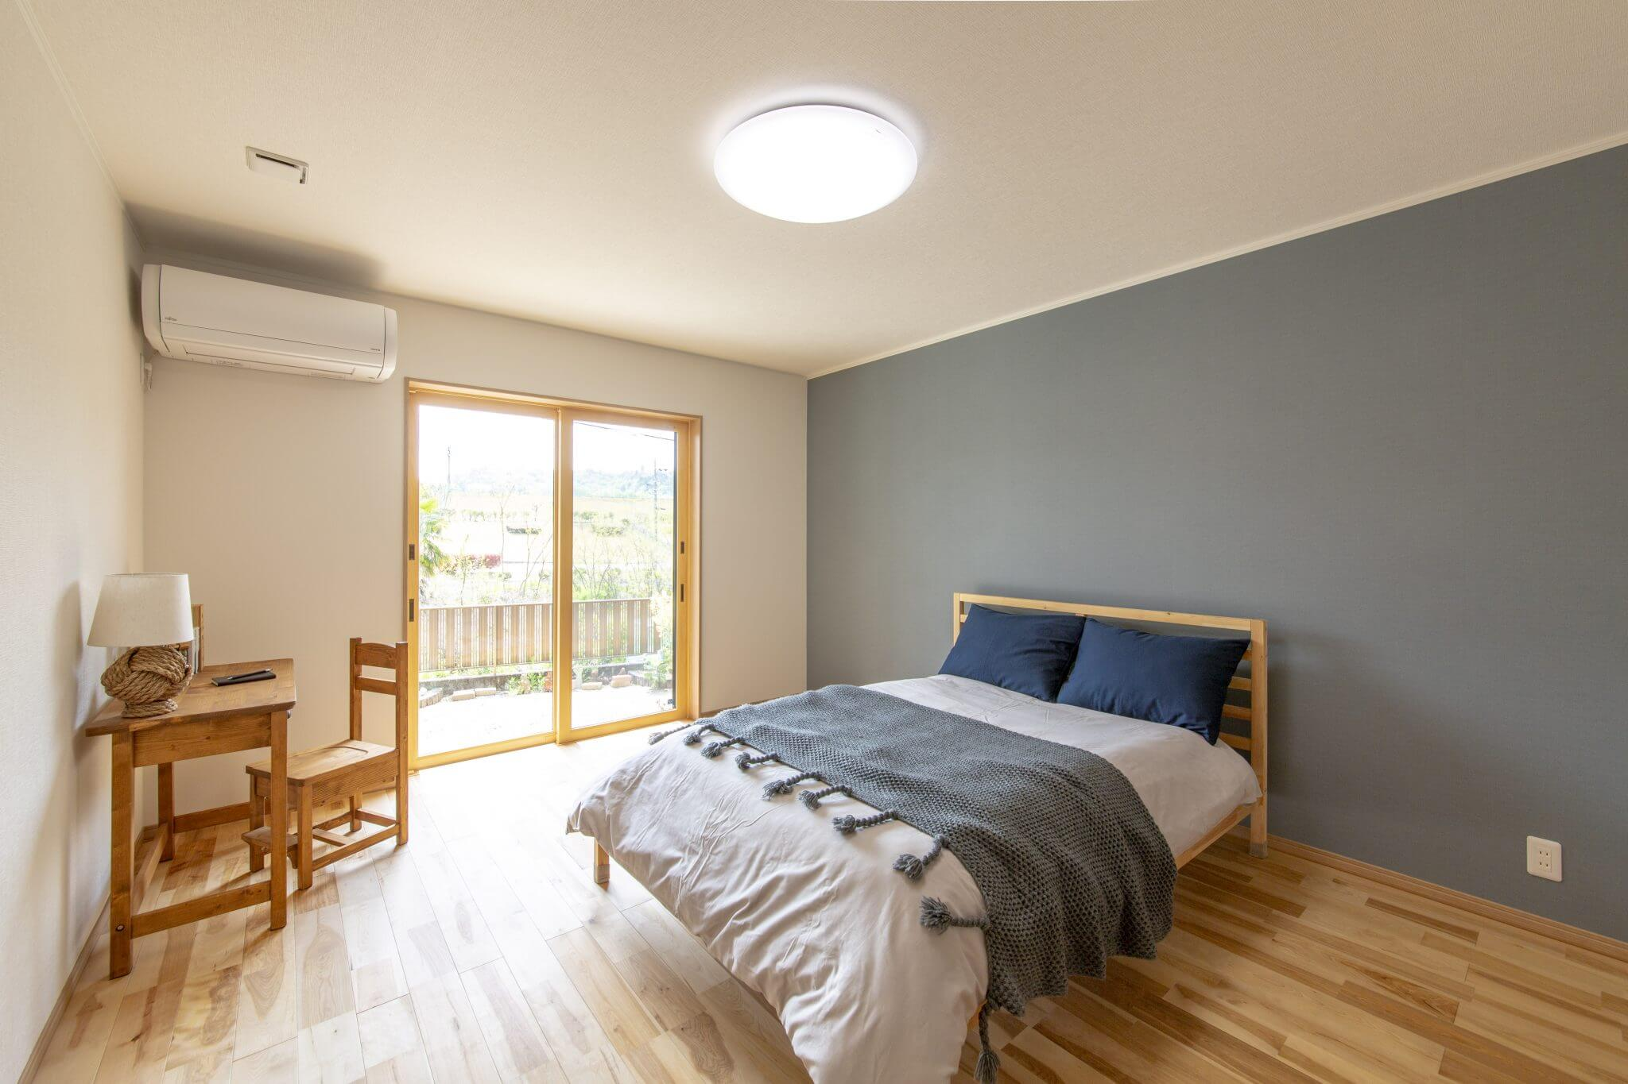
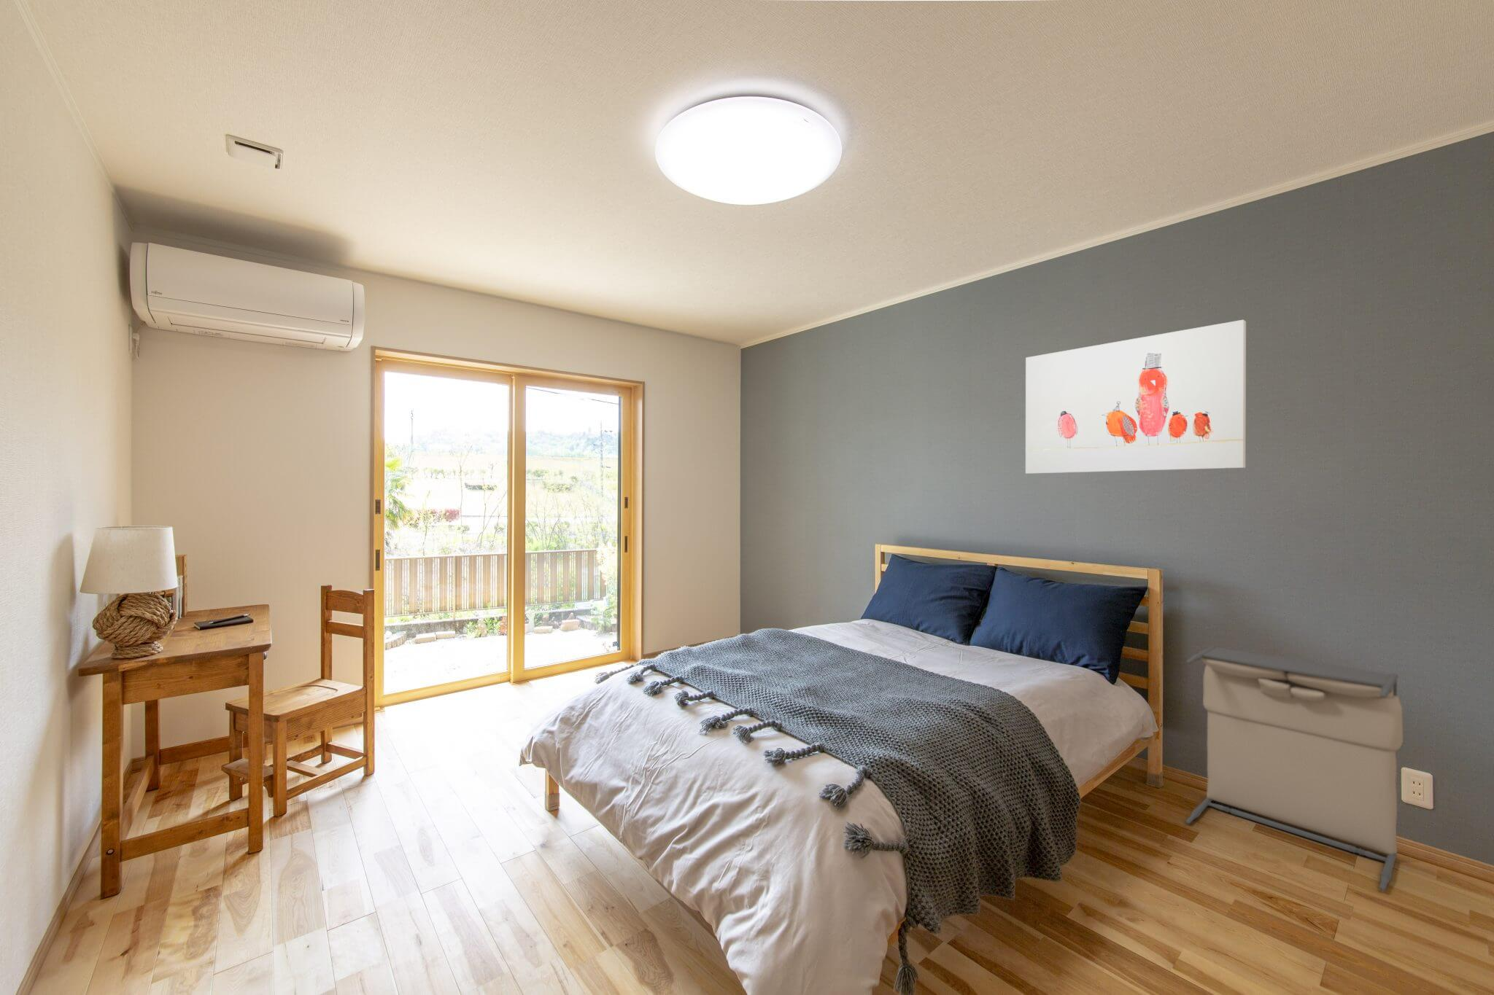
+ laundry hamper [1185,645,1404,892]
+ wall art [1025,320,1246,474]
